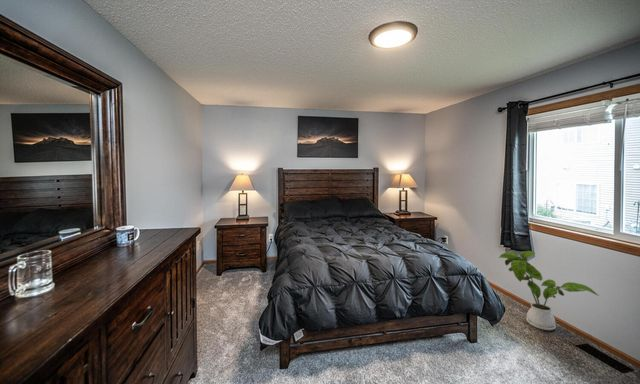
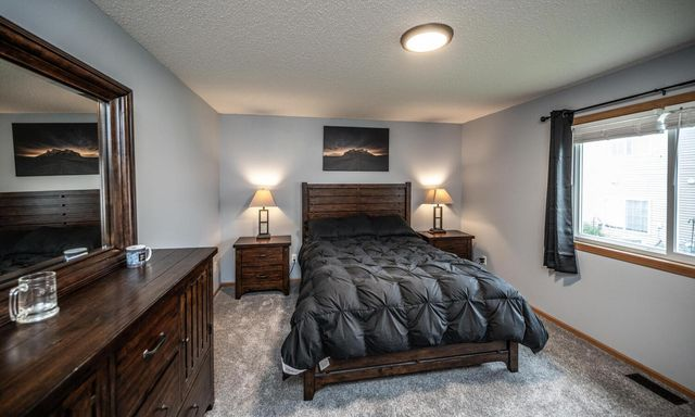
- house plant [498,250,600,331]
